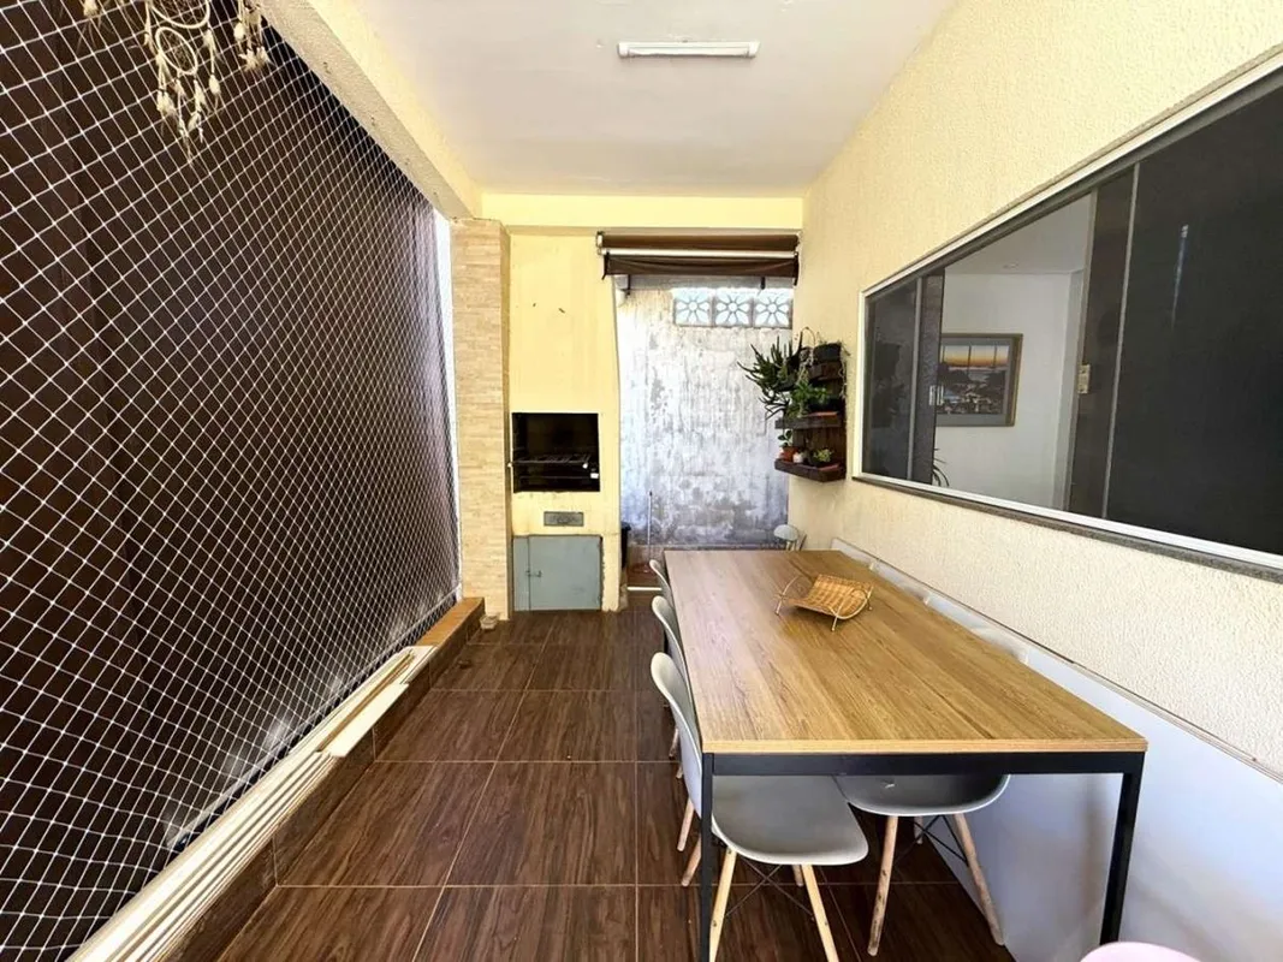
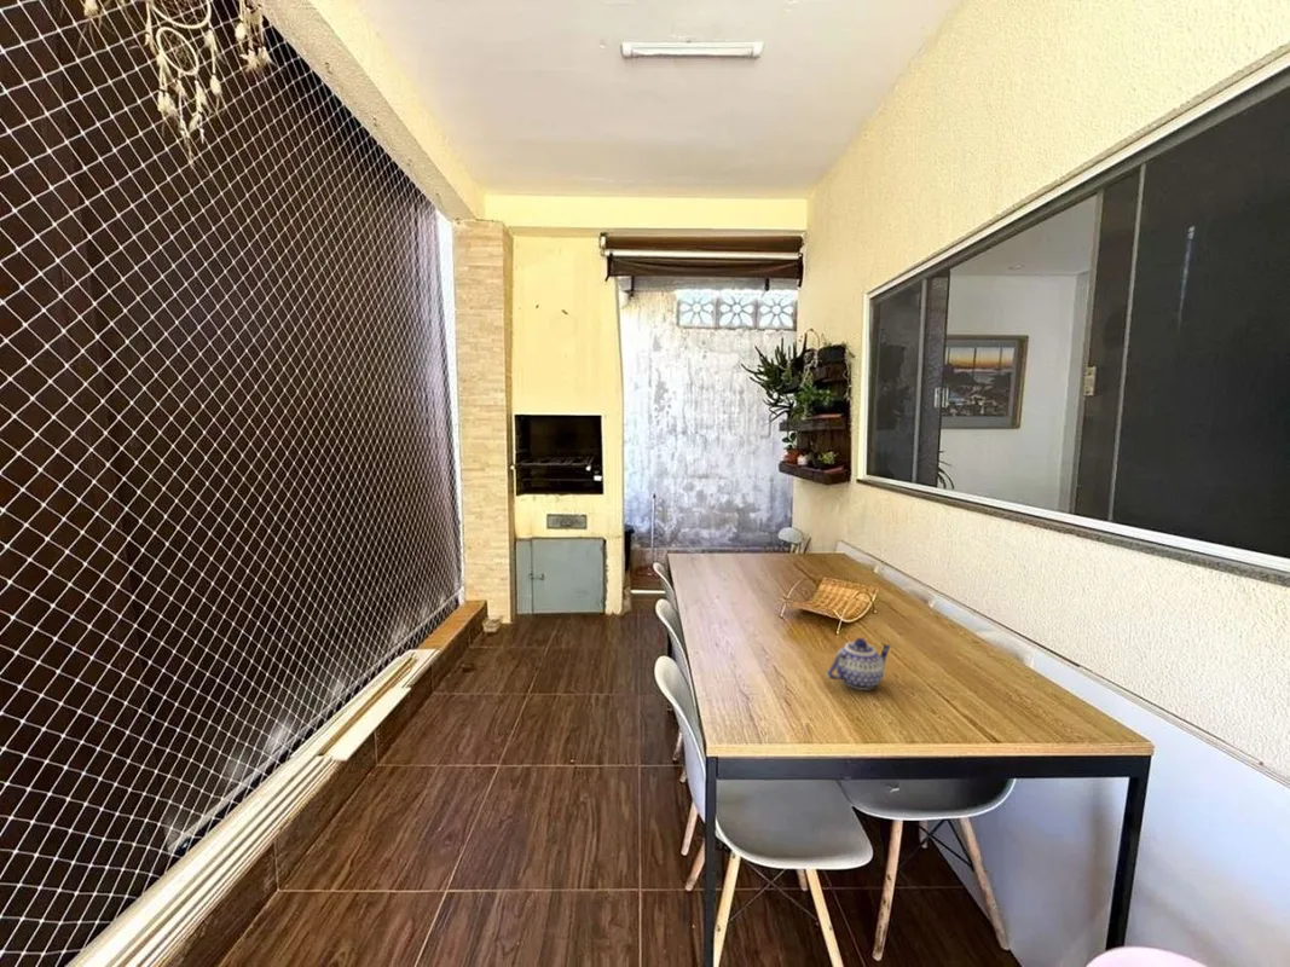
+ teapot [826,637,892,691]
